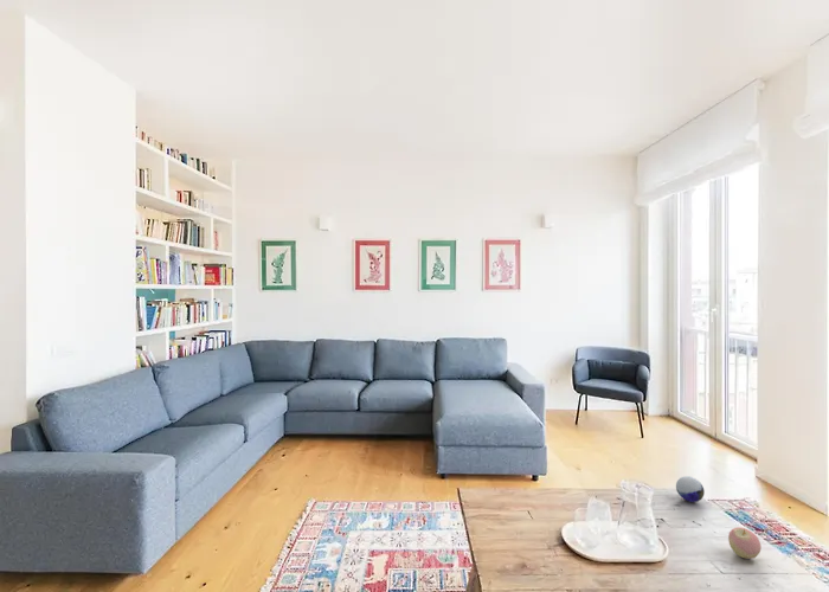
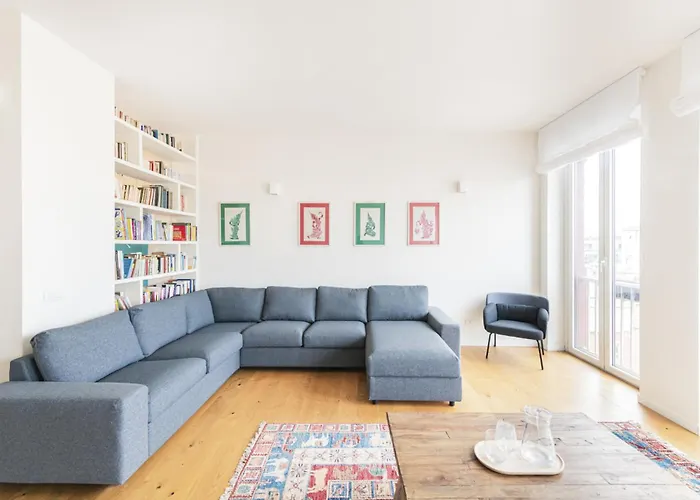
- apple [727,526,763,560]
- decorative orb [675,475,706,503]
